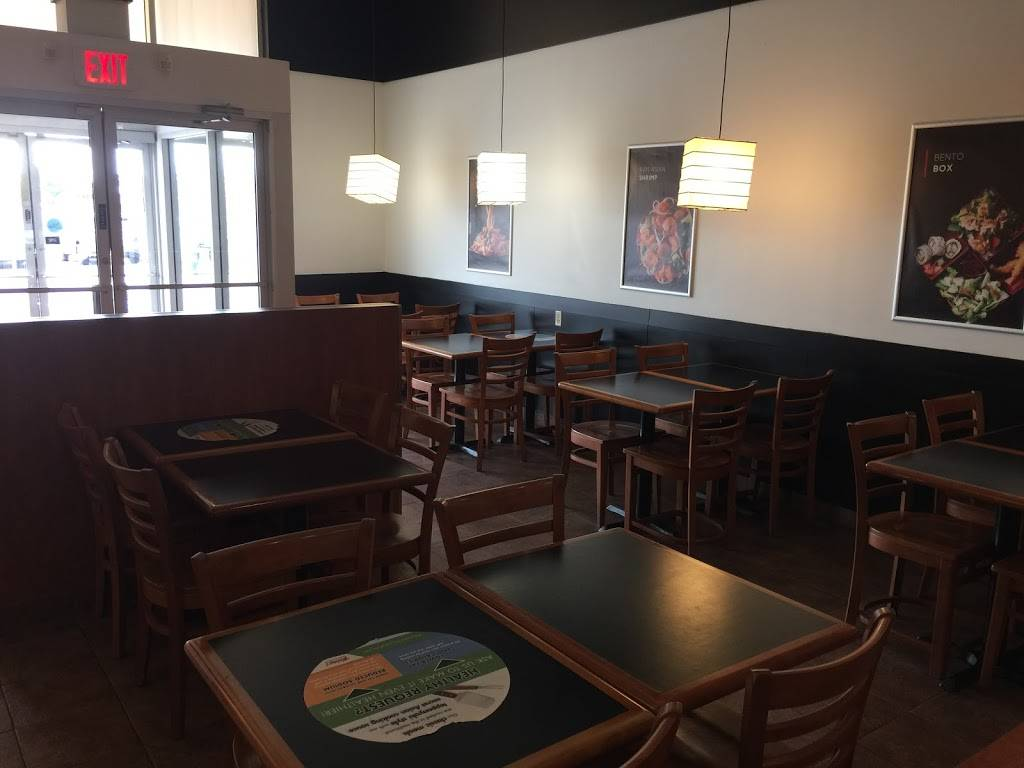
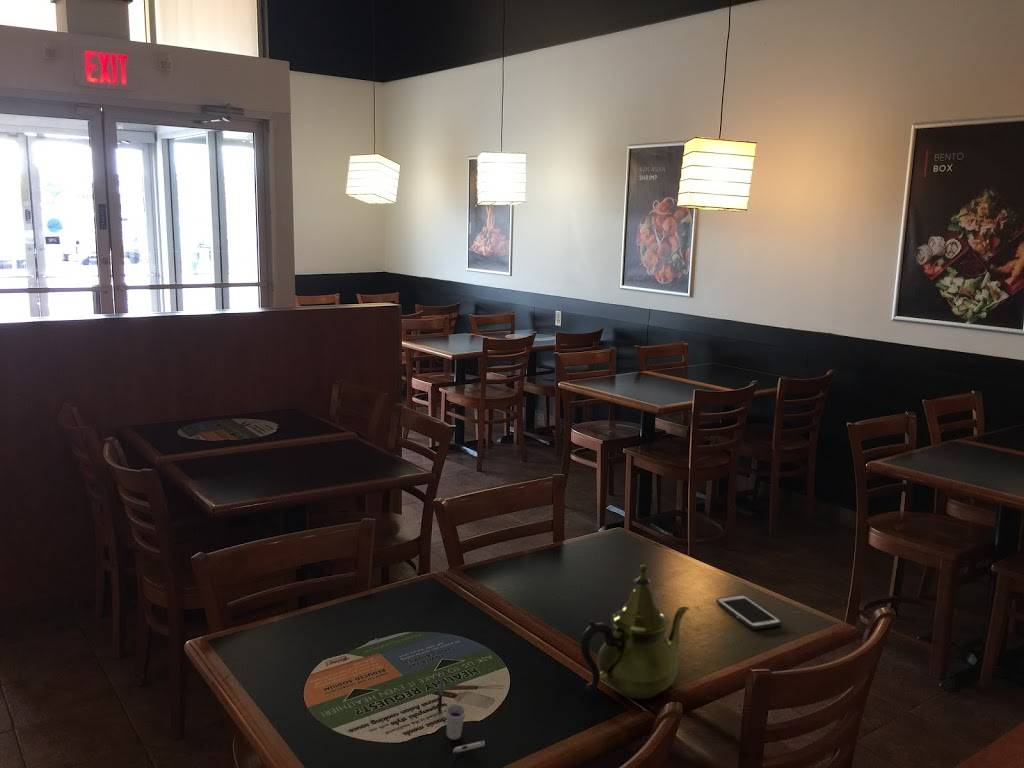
+ cup [437,669,486,765]
+ teapot [579,564,690,700]
+ cell phone [715,594,782,631]
